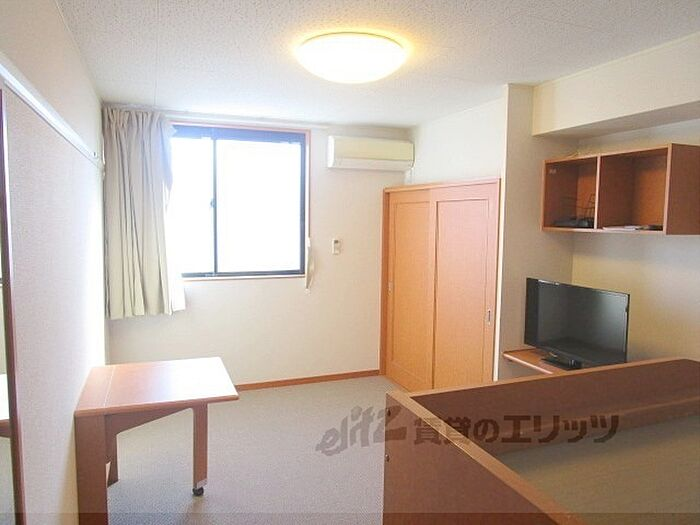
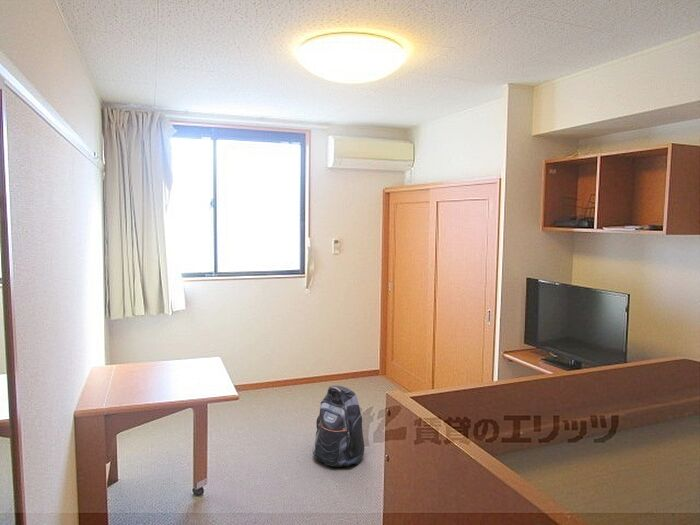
+ backpack [312,384,365,468]
